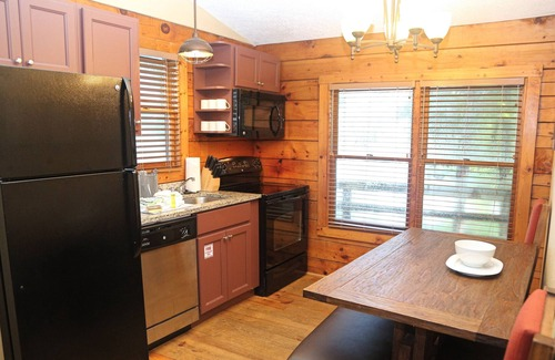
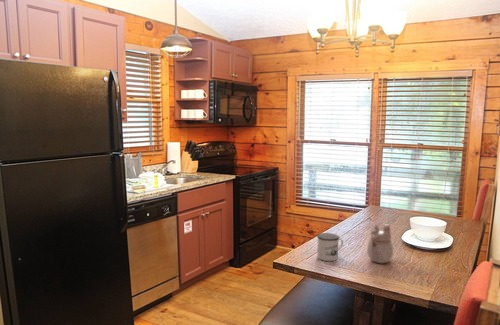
+ mug [316,232,344,262]
+ teapot [366,223,394,265]
